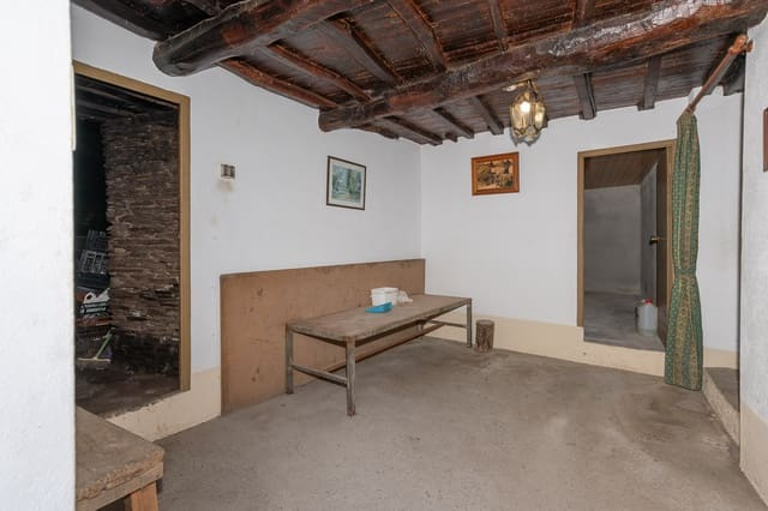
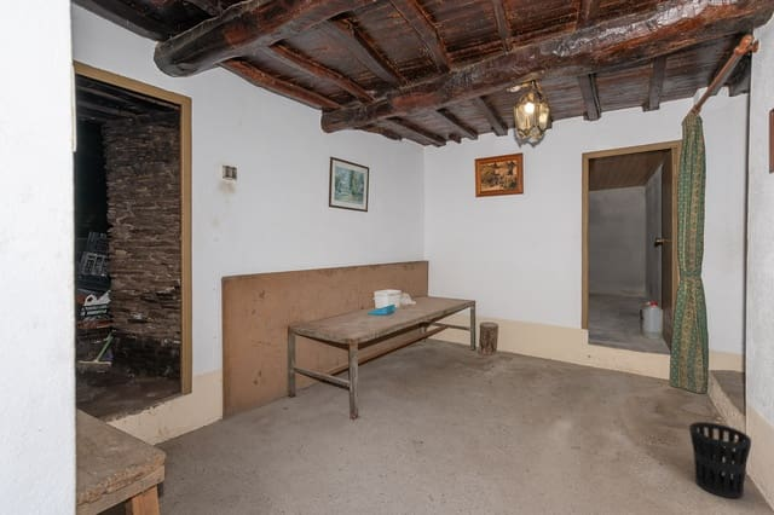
+ wastebasket [688,421,752,499]
